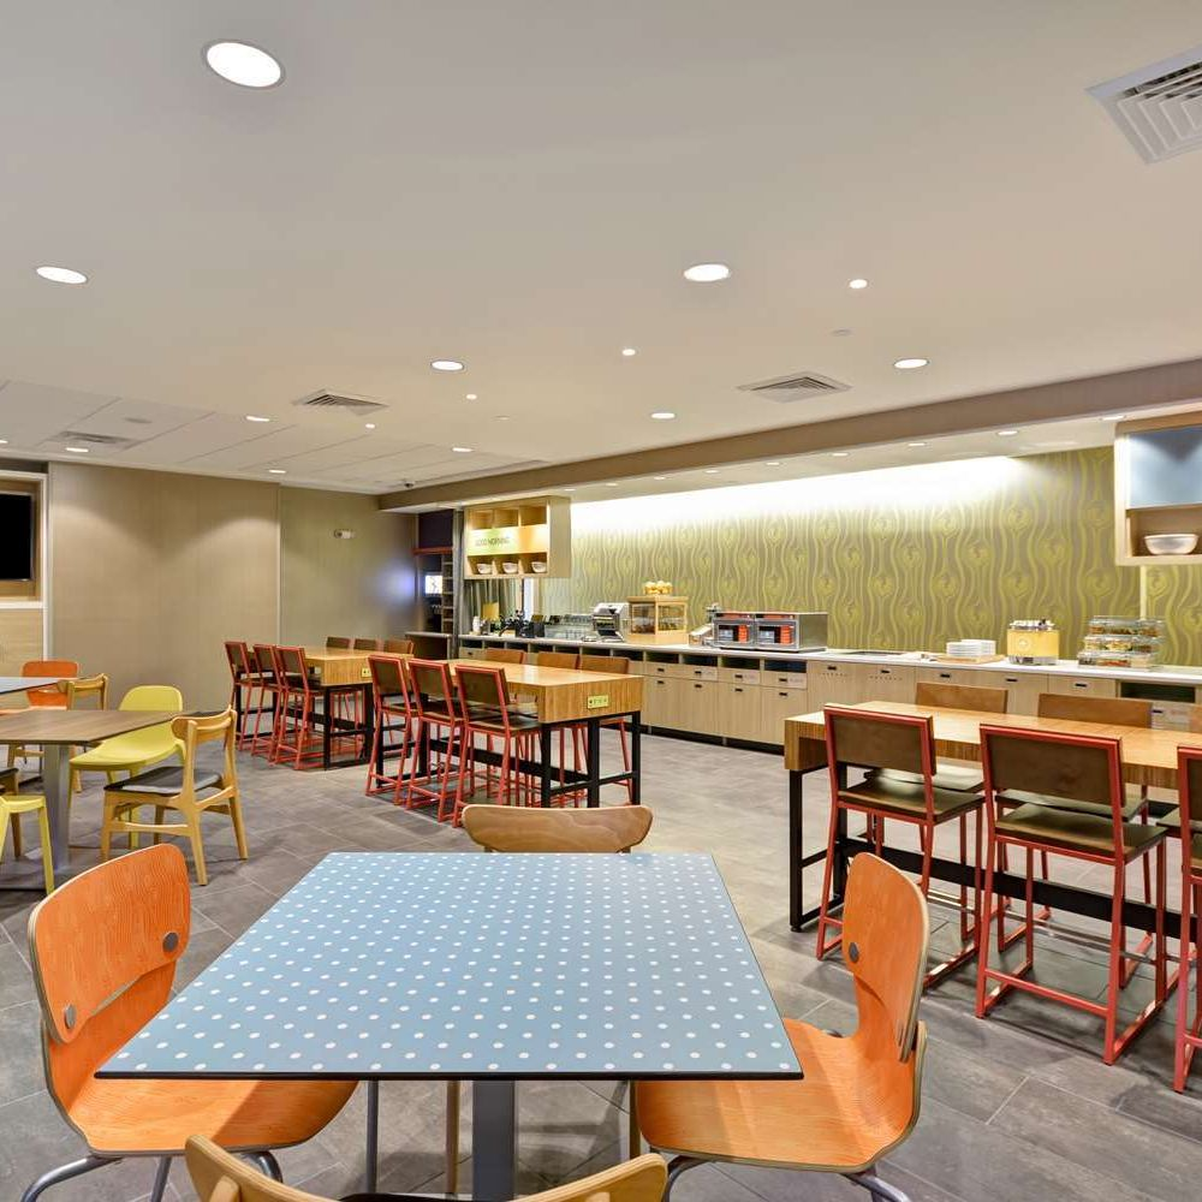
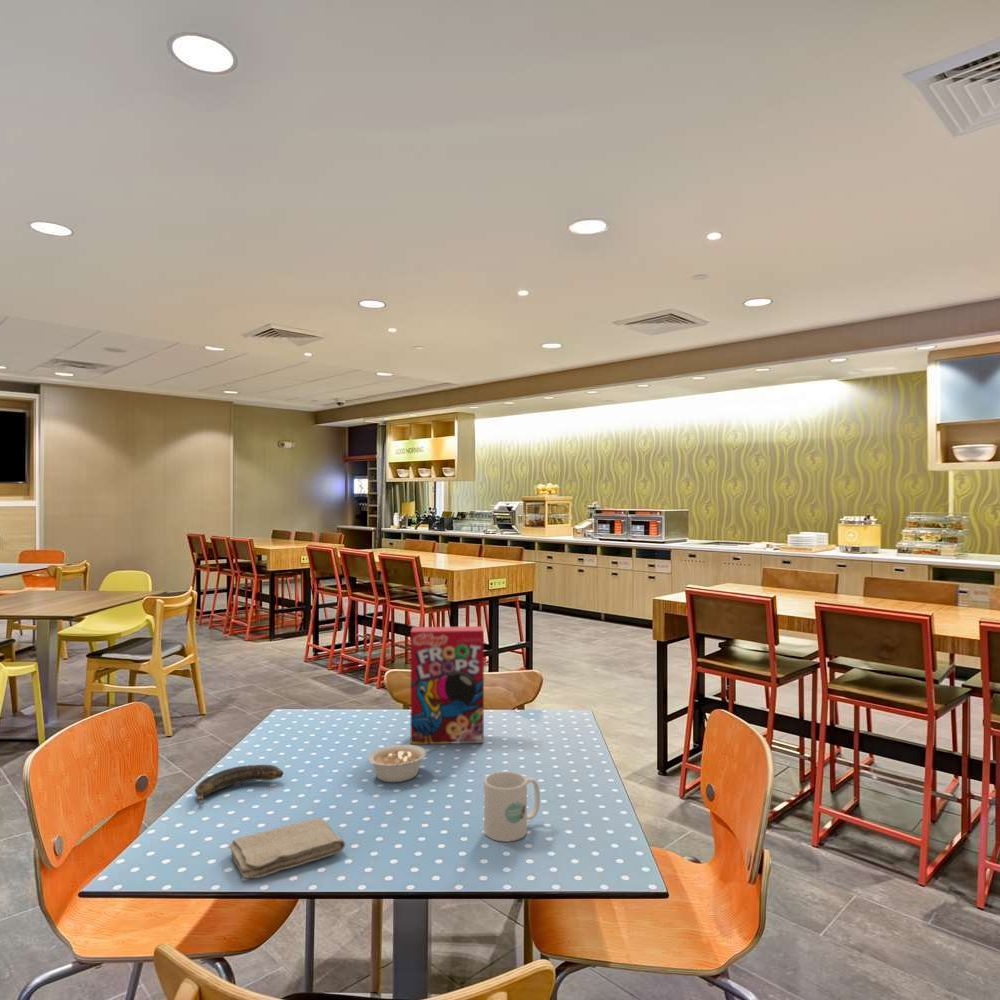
+ banana [194,764,285,801]
+ washcloth [228,817,346,880]
+ mug [483,770,541,843]
+ legume [367,744,439,783]
+ cereal box [410,625,485,745]
